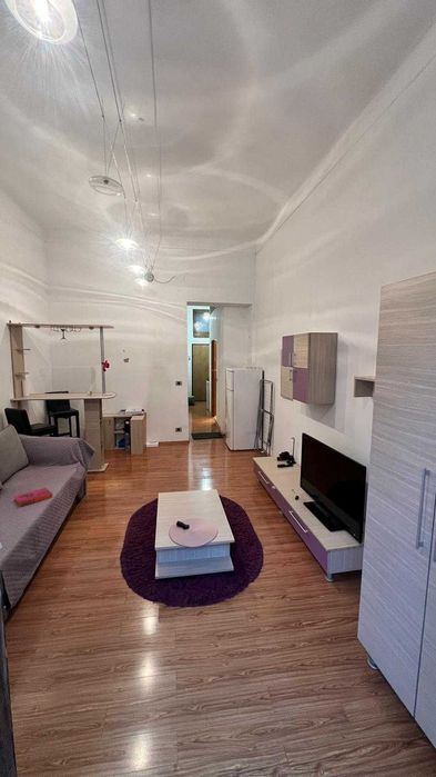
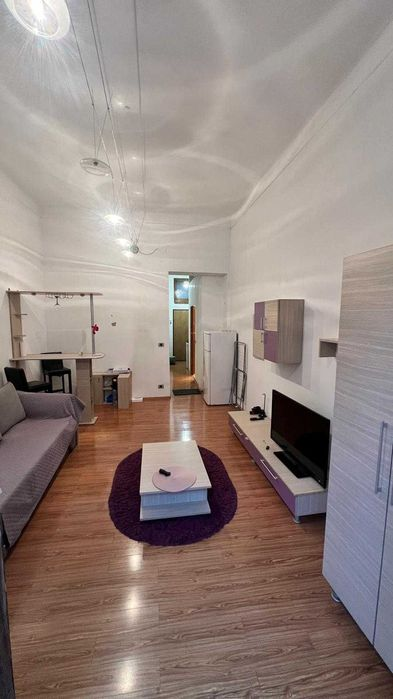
- hardback book [13,487,53,508]
